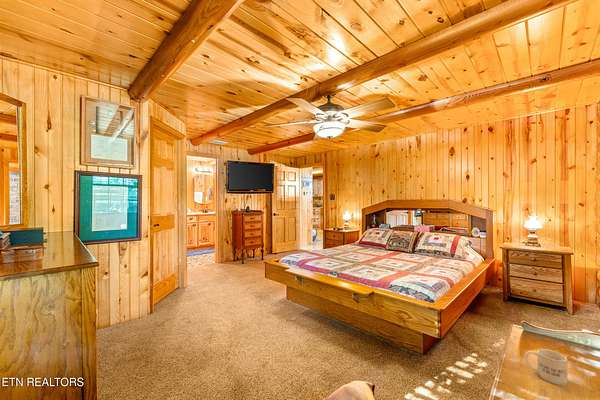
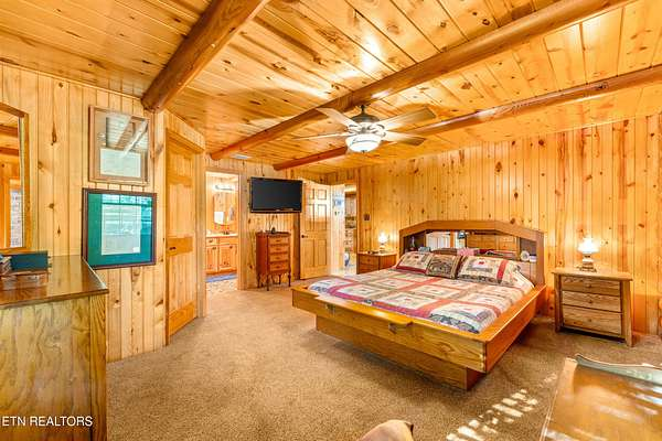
- mug [524,348,569,386]
